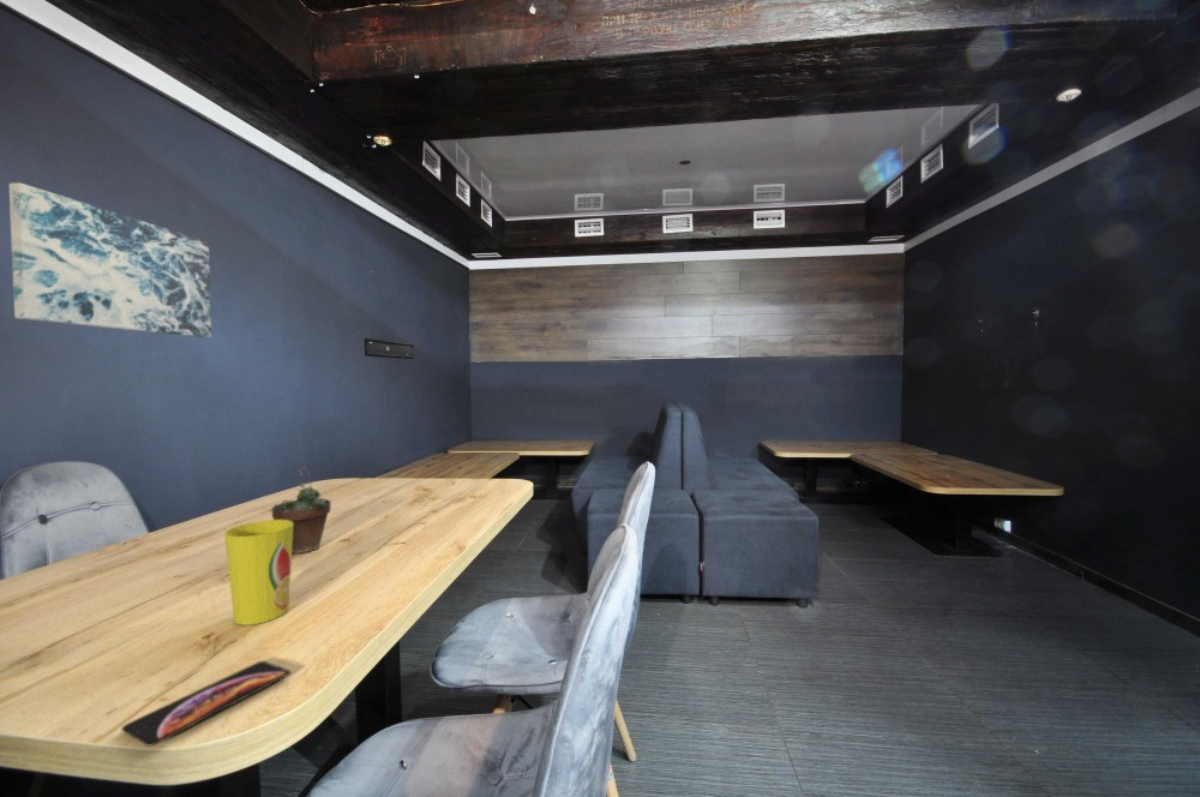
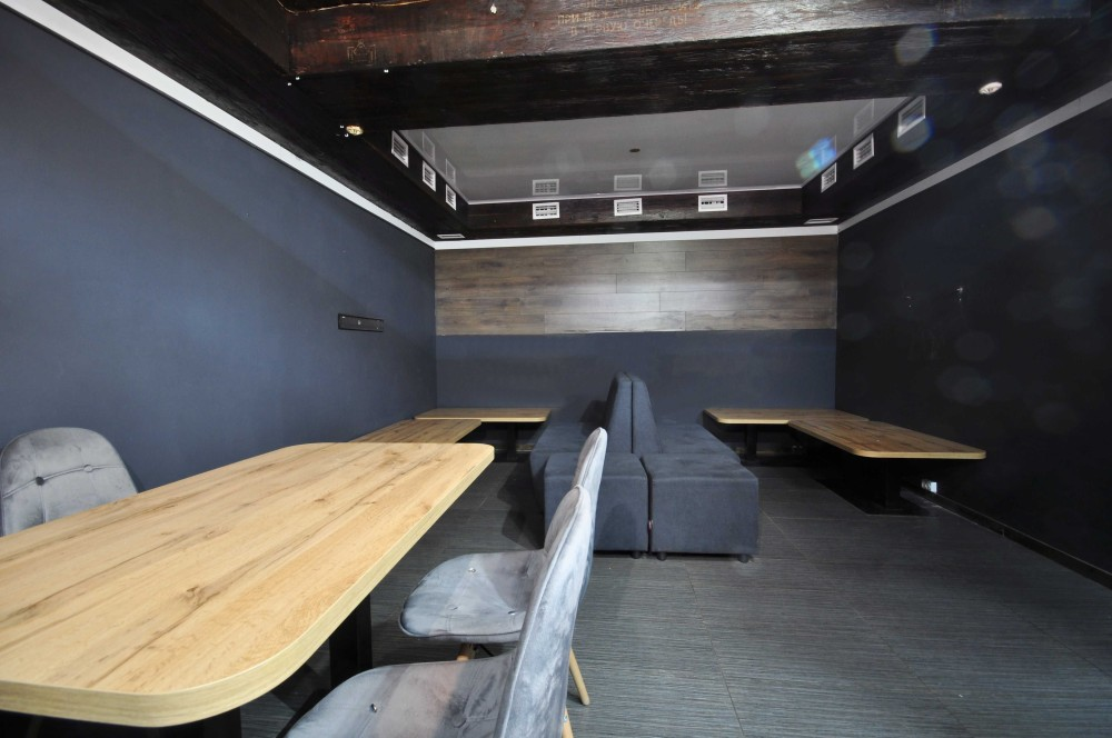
- cup [223,519,293,625]
- succulent plant [270,466,332,555]
- wall art [8,181,212,338]
- smartphone [120,660,293,748]
